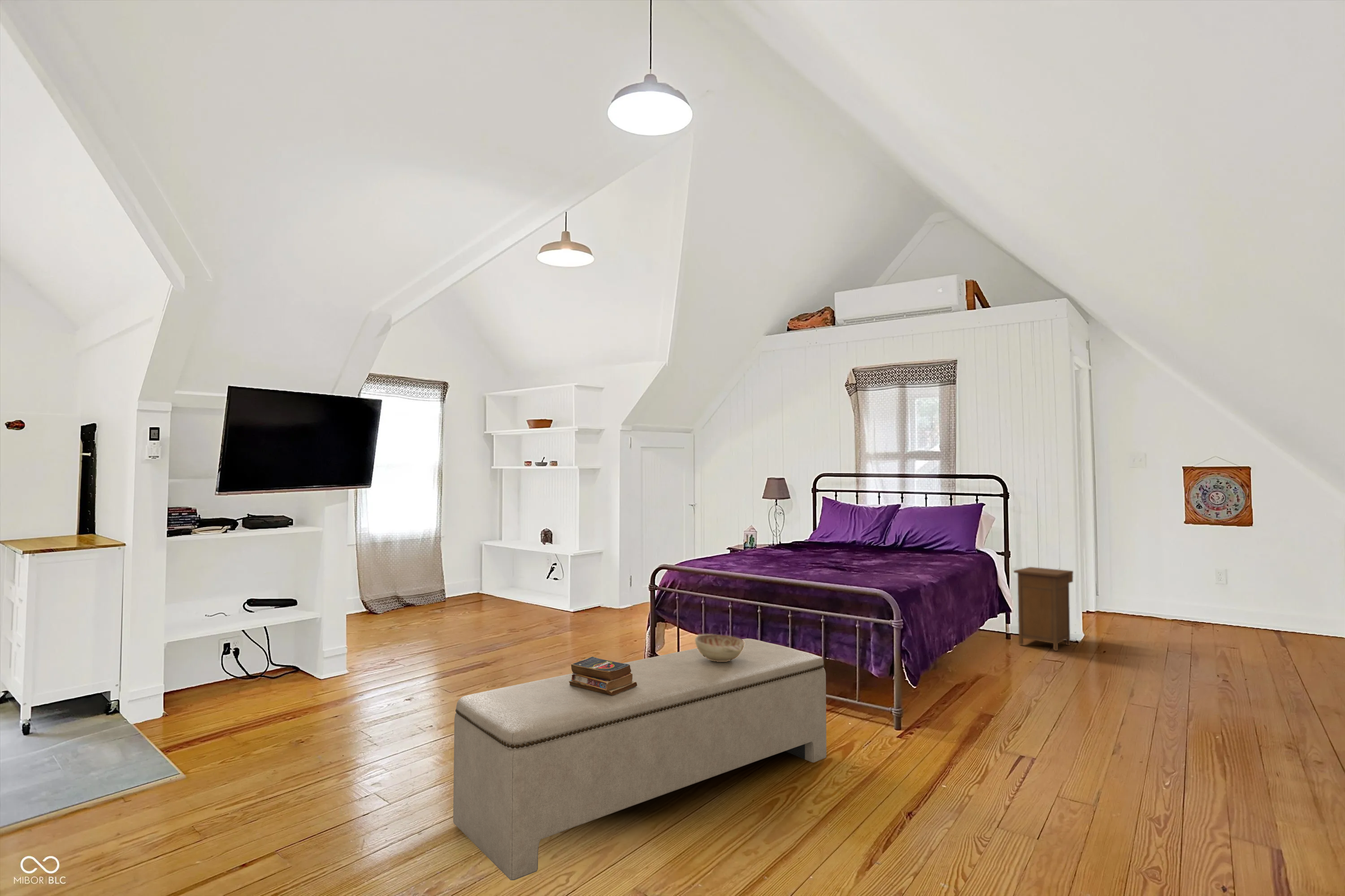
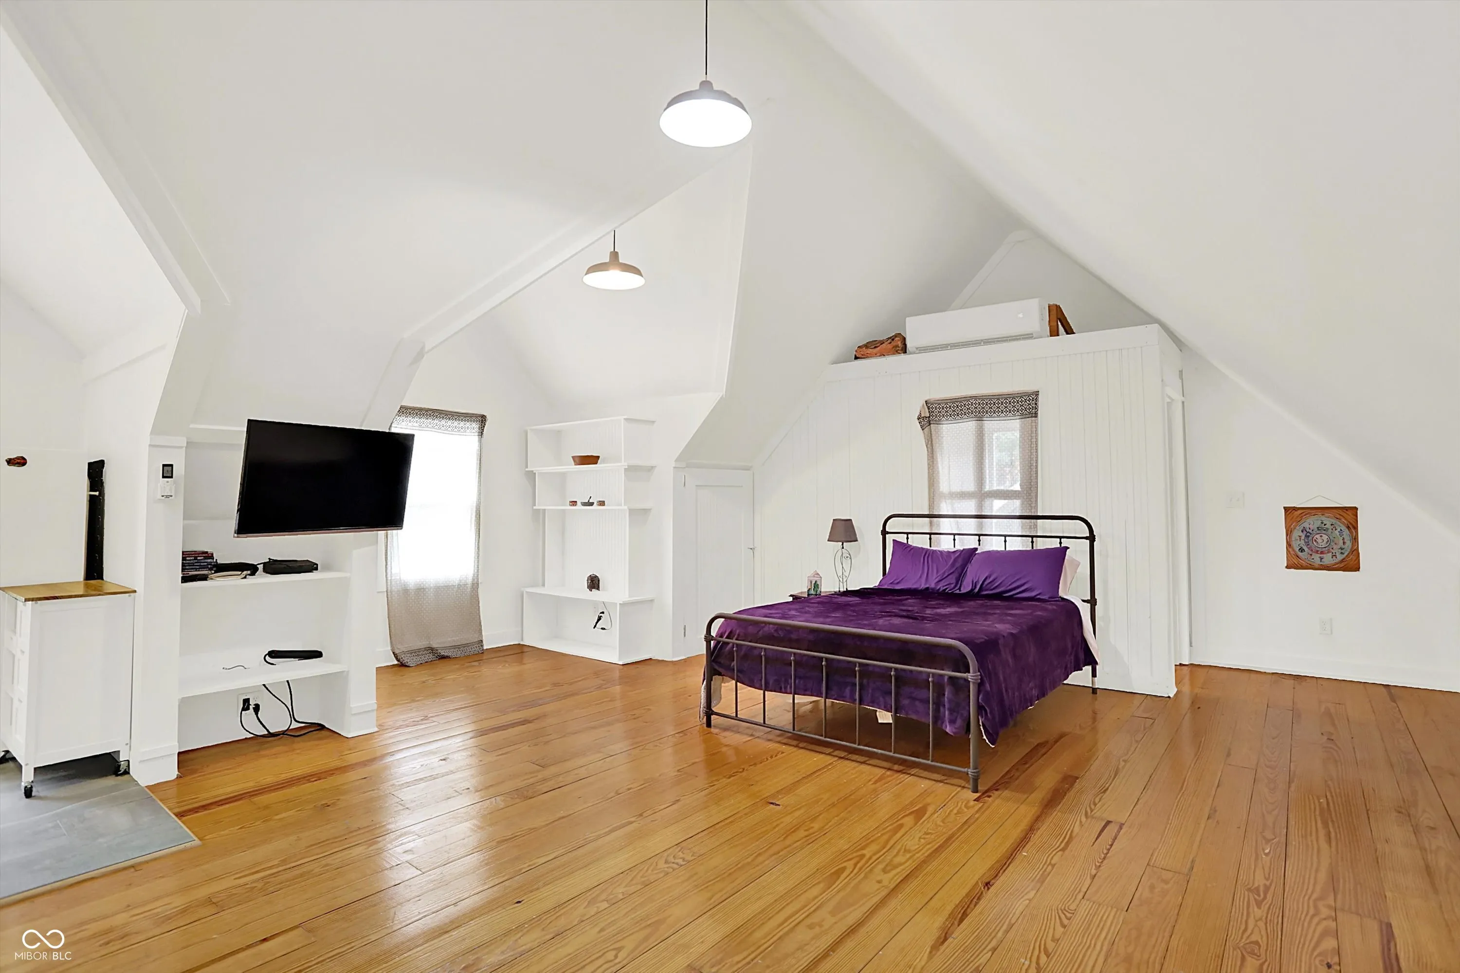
- books [569,656,637,696]
- decorative bowl [694,633,745,662]
- nightstand [1013,567,1074,651]
- bench [453,638,827,881]
